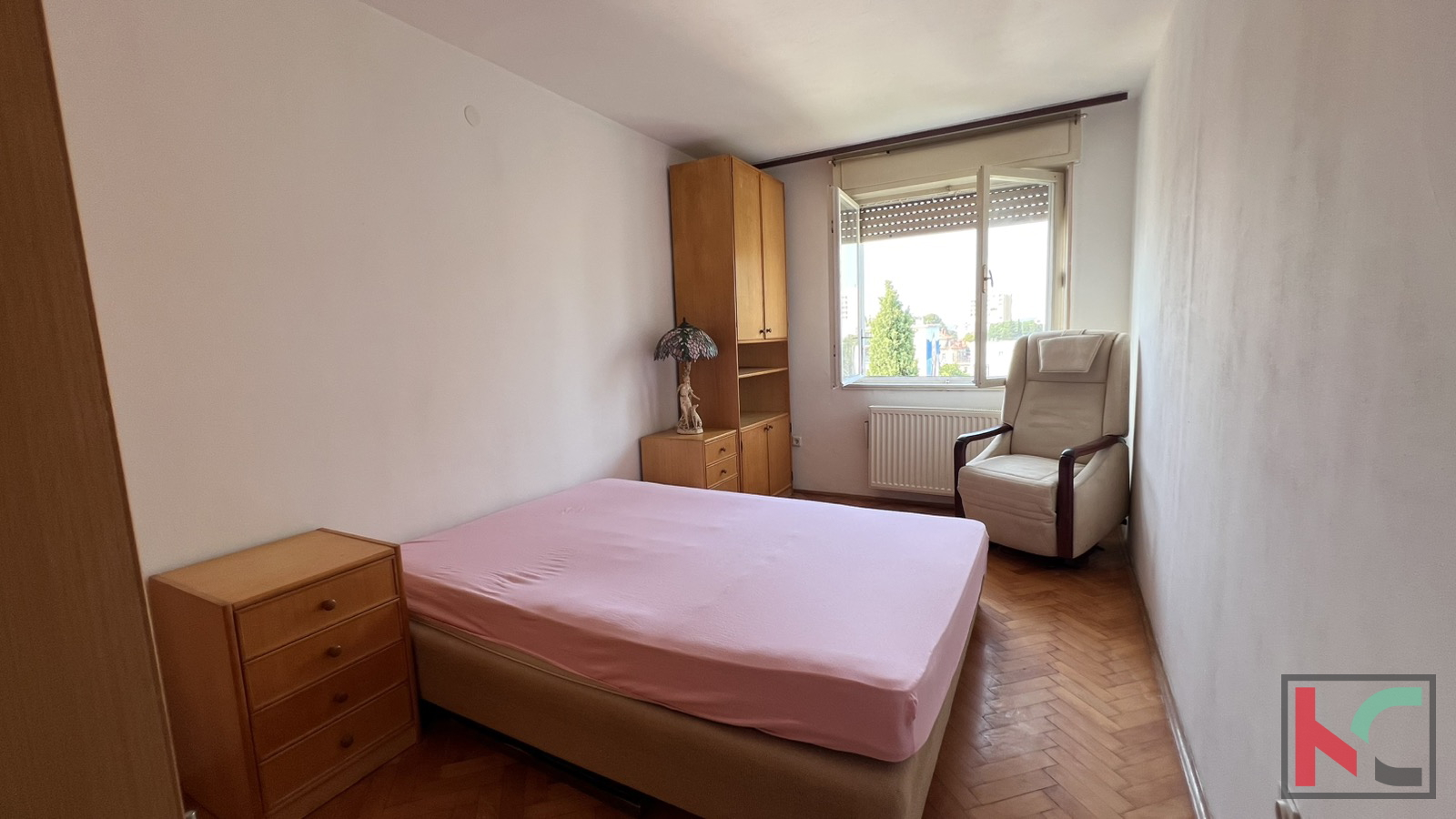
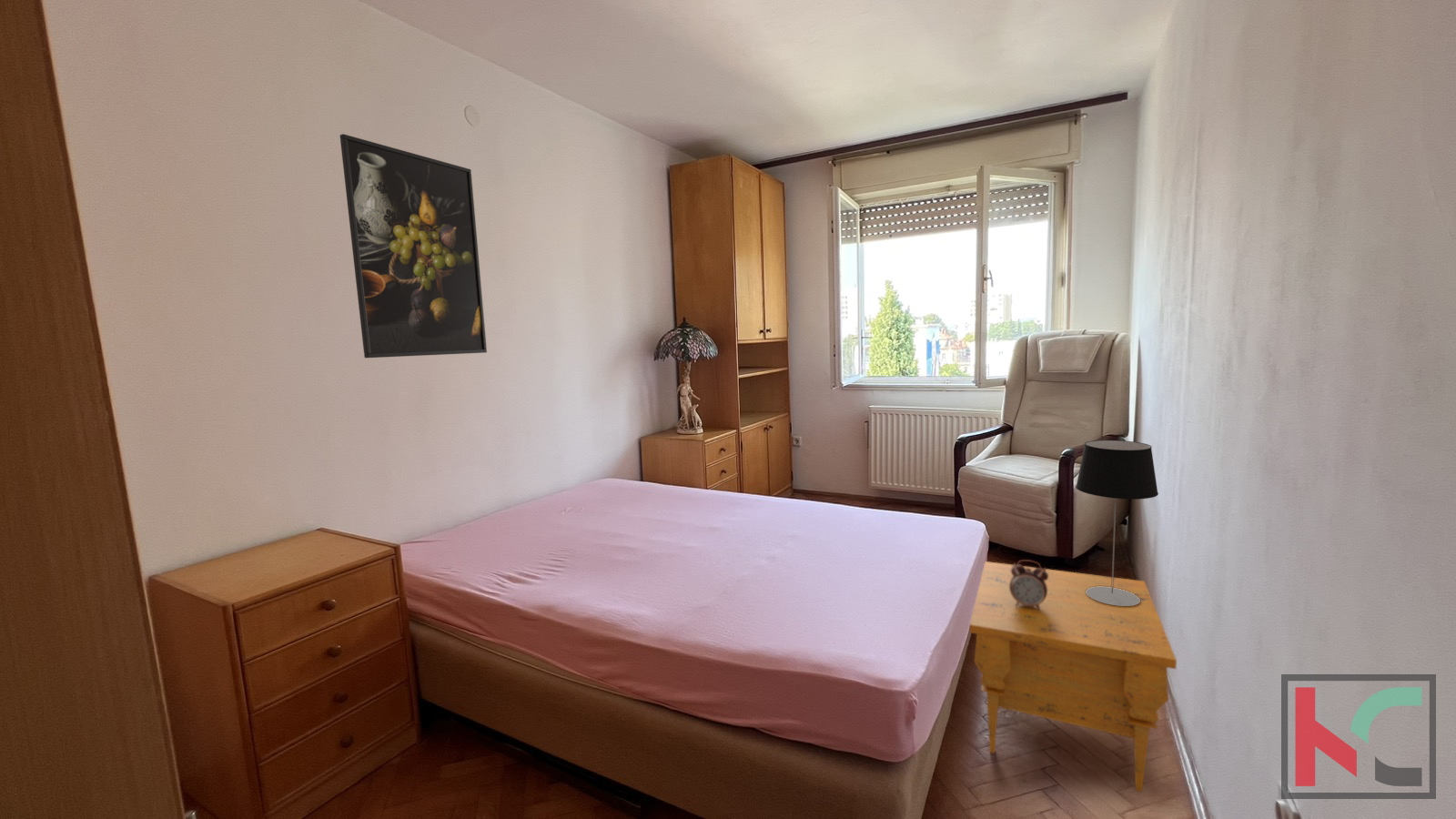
+ nightstand [969,561,1178,793]
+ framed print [339,133,488,359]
+ alarm clock [1009,559,1048,610]
+ table lamp [1075,440,1159,606]
